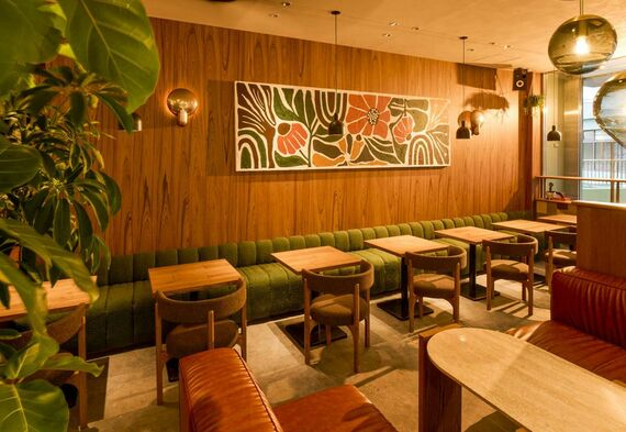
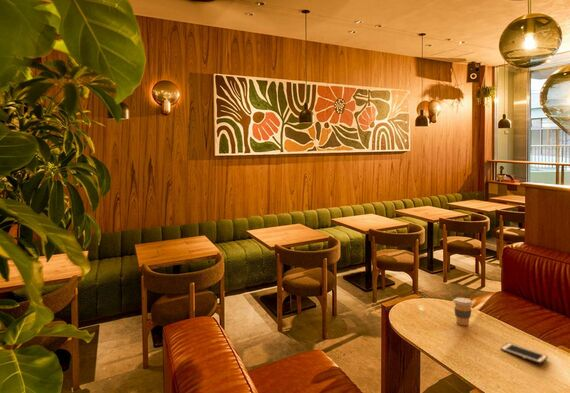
+ coffee cup [452,296,474,326]
+ cell phone [500,342,549,365]
